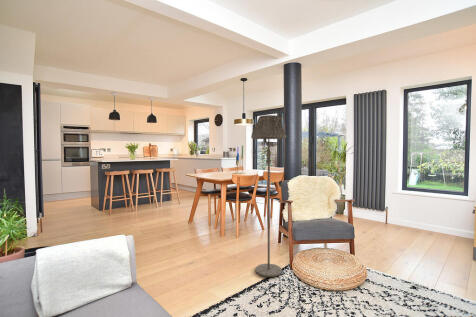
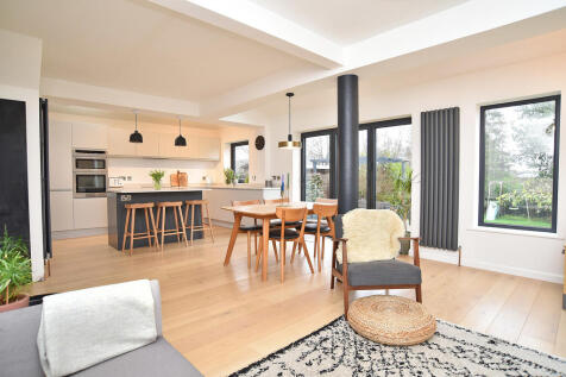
- floor lamp [250,114,287,278]
